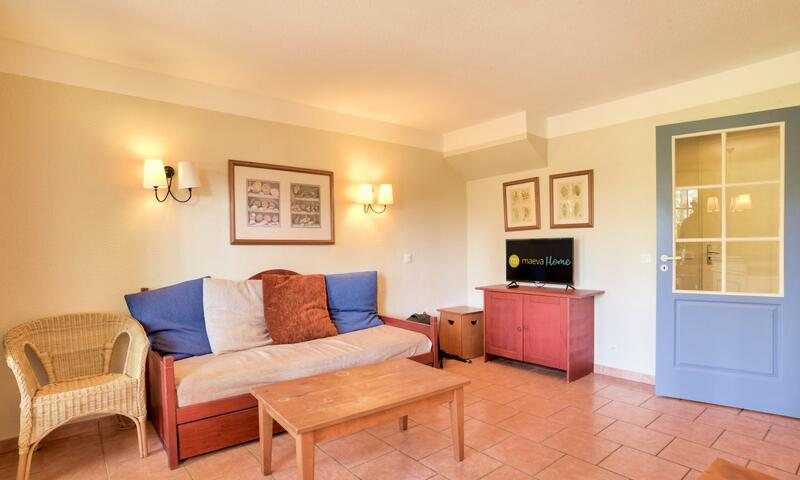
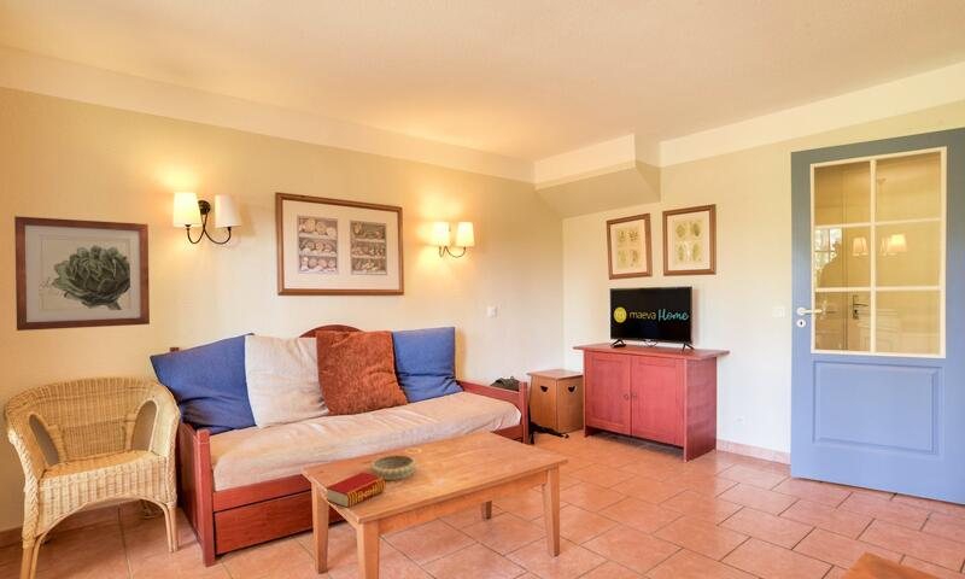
+ book [326,472,386,509]
+ decorative bowl [369,454,419,481]
+ wall art [13,215,151,332]
